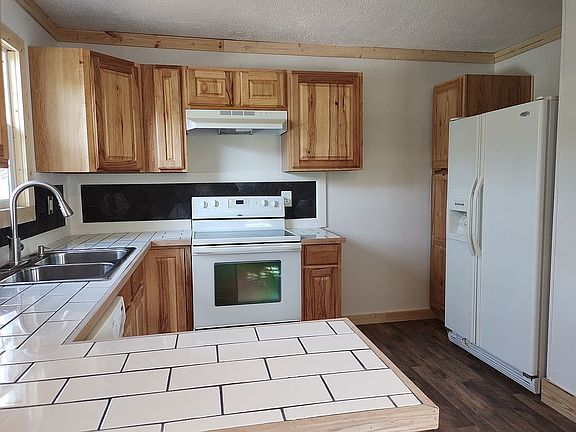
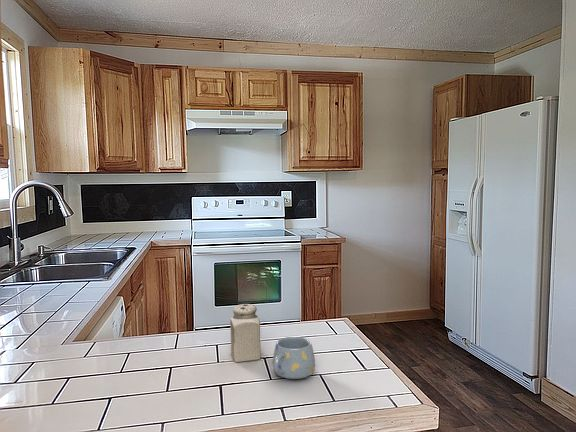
+ salt shaker [229,303,262,363]
+ mug [272,336,316,380]
